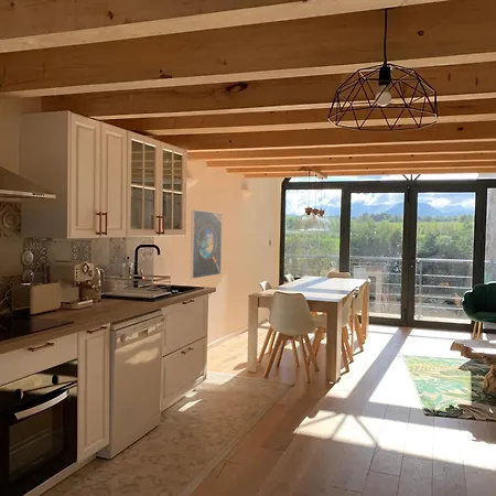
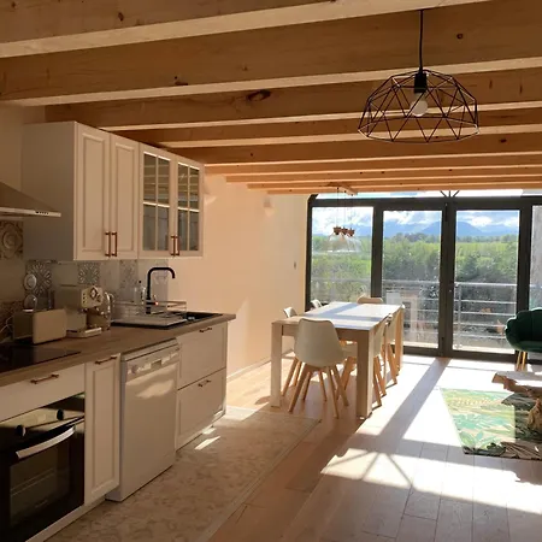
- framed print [190,209,223,280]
